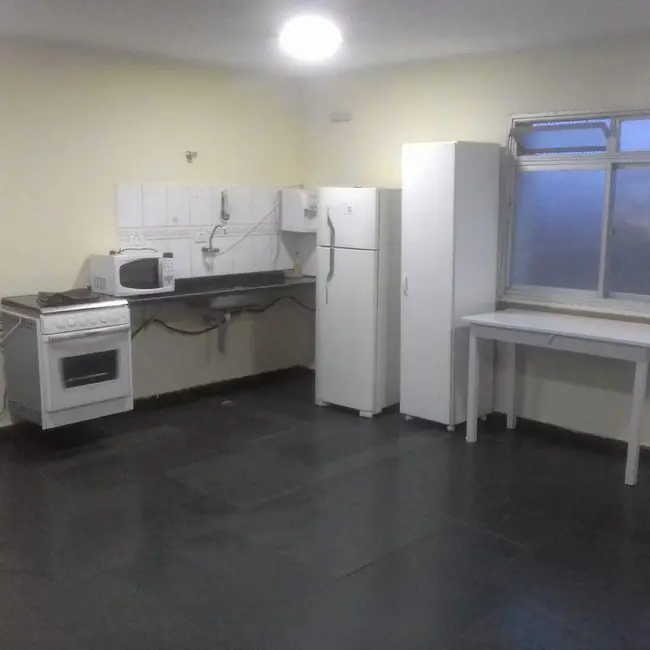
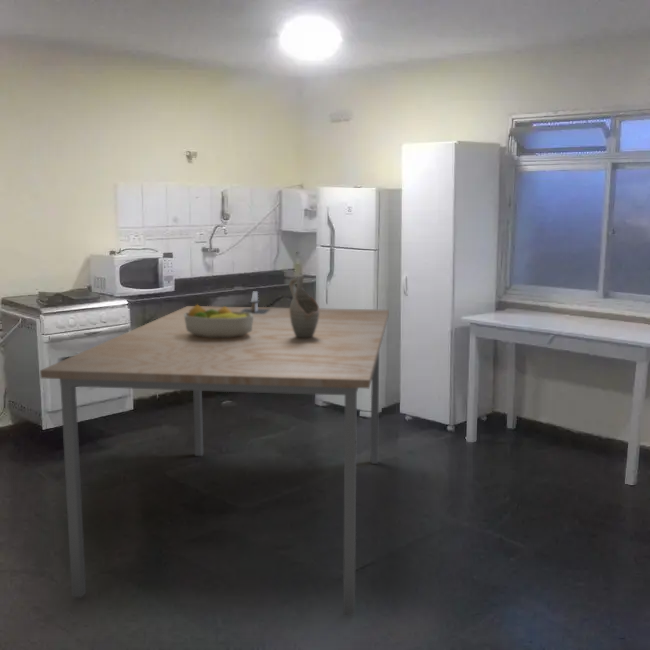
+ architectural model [240,290,271,314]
+ fruit bowl [184,303,253,338]
+ dining table [39,305,390,617]
+ pitcher [288,275,320,338]
